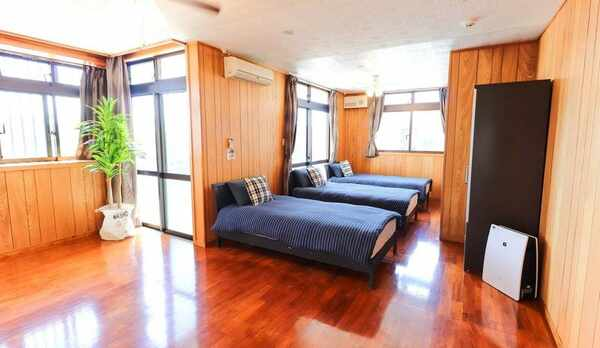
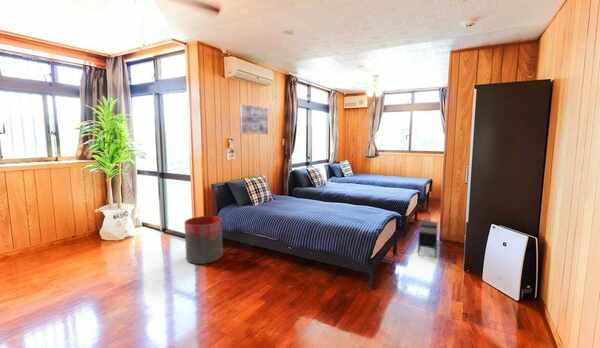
+ nightstand [417,219,438,259]
+ trash can [183,215,224,265]
+ wall art [240,103,269,135]
